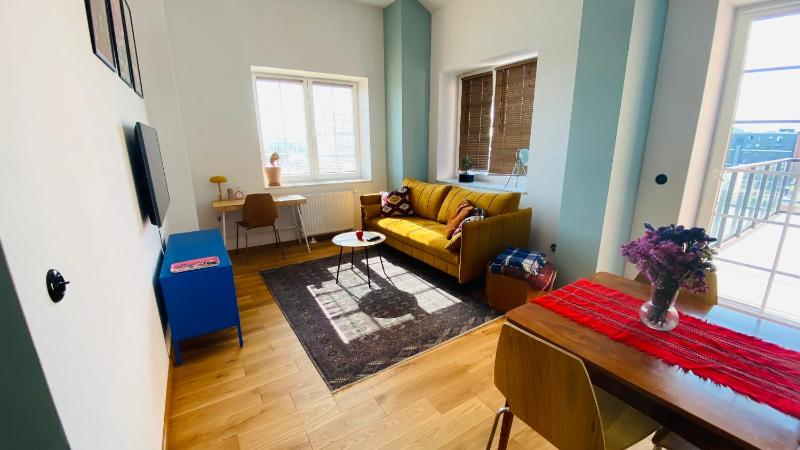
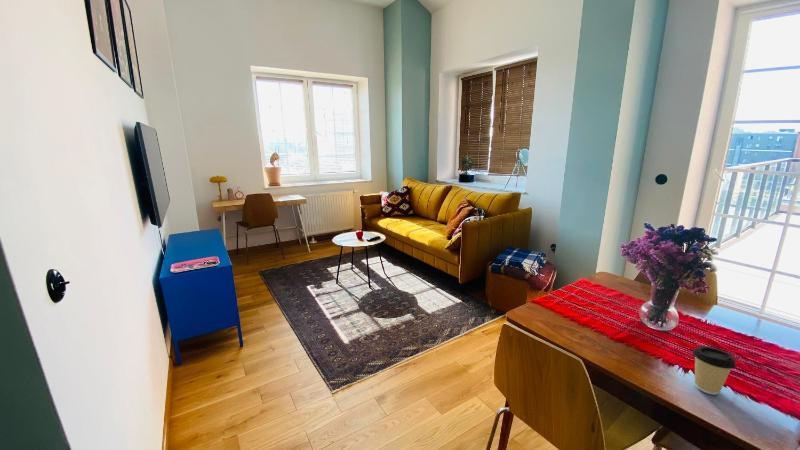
+ coffee cup [692,345,737,396]
